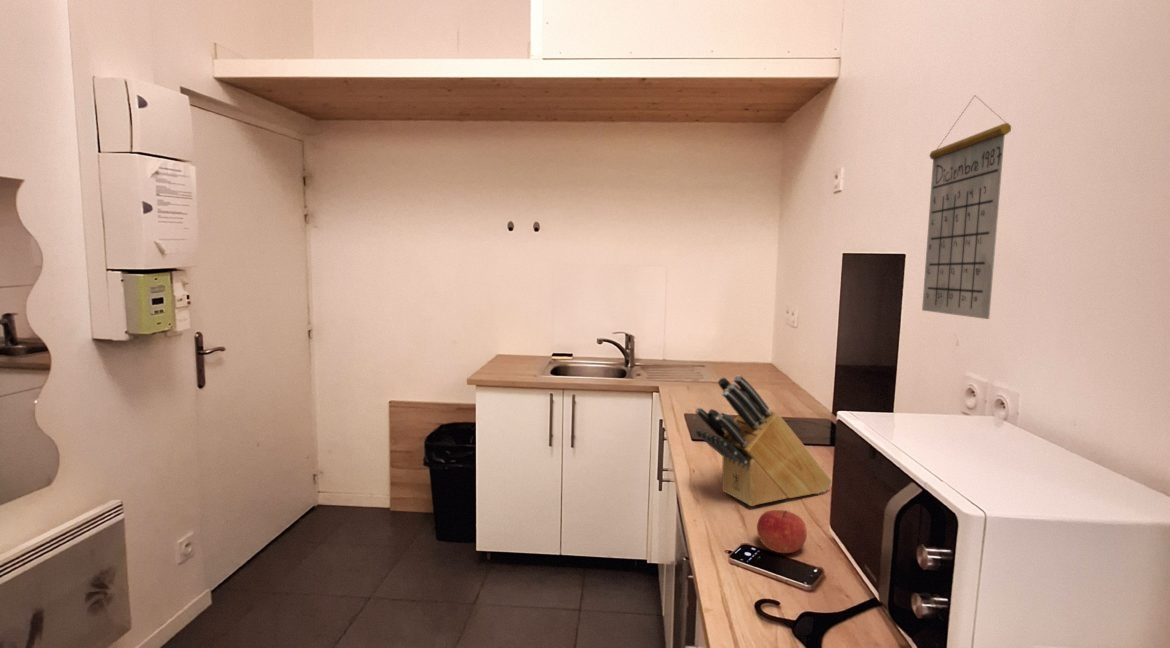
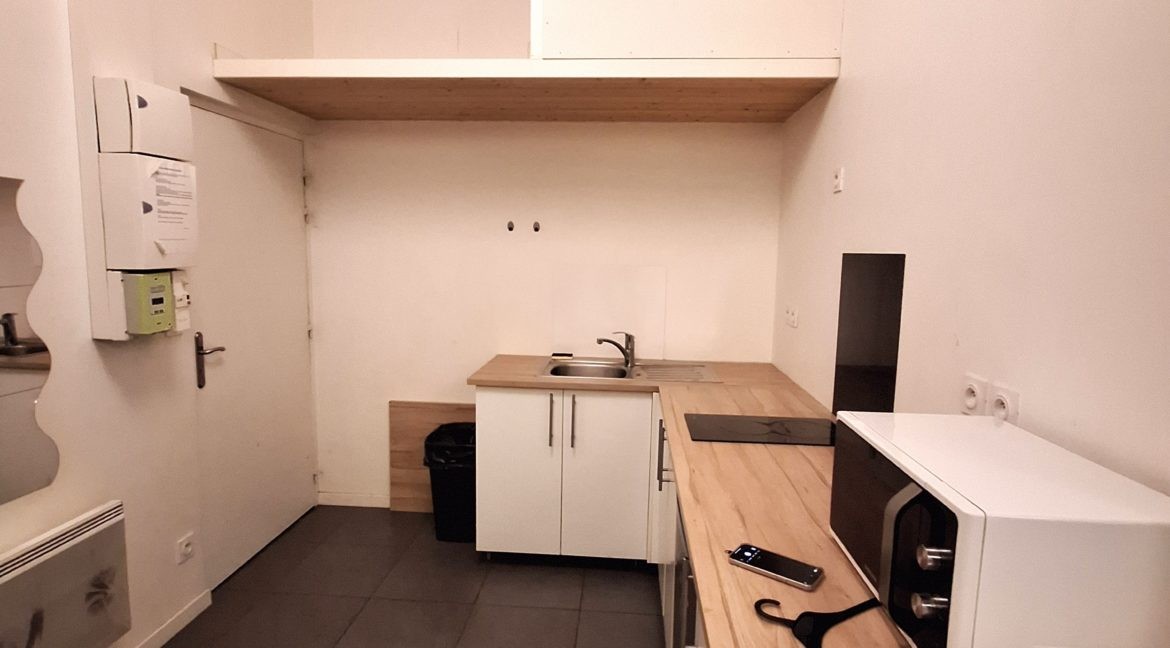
- calendar [921,94,1012,320]
- knife block [694,374,833,507]
- fruit [756,509,808,554]
